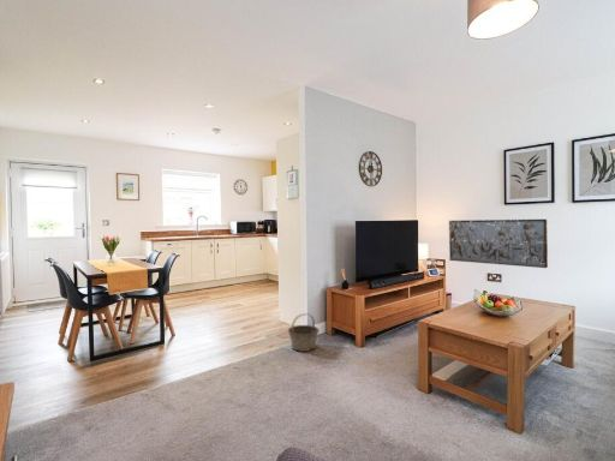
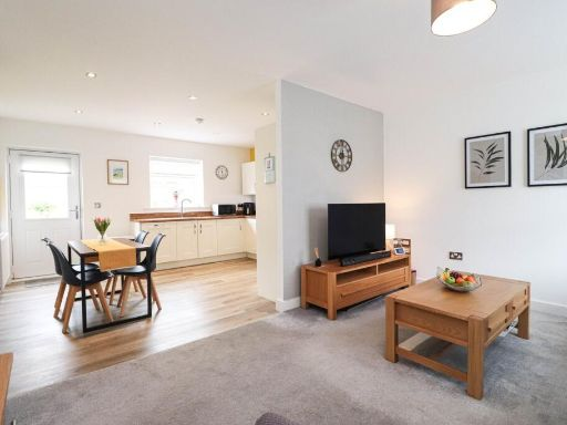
- basket [287,312,321,353]
- relief sculpture [448,218,549,269]
